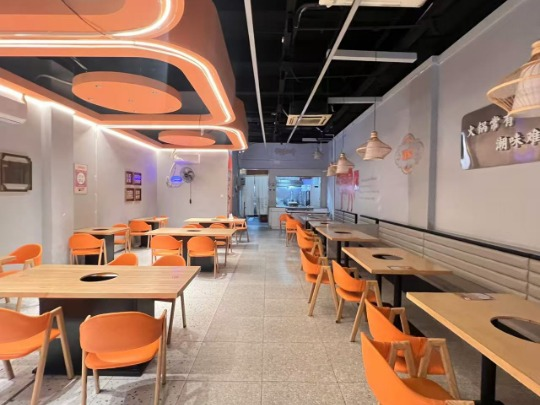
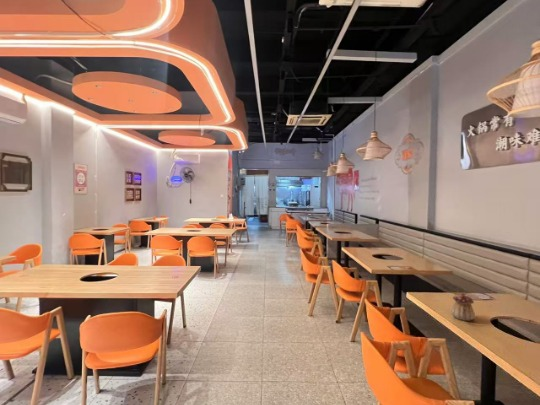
+ teapot [450,292,476,322]
